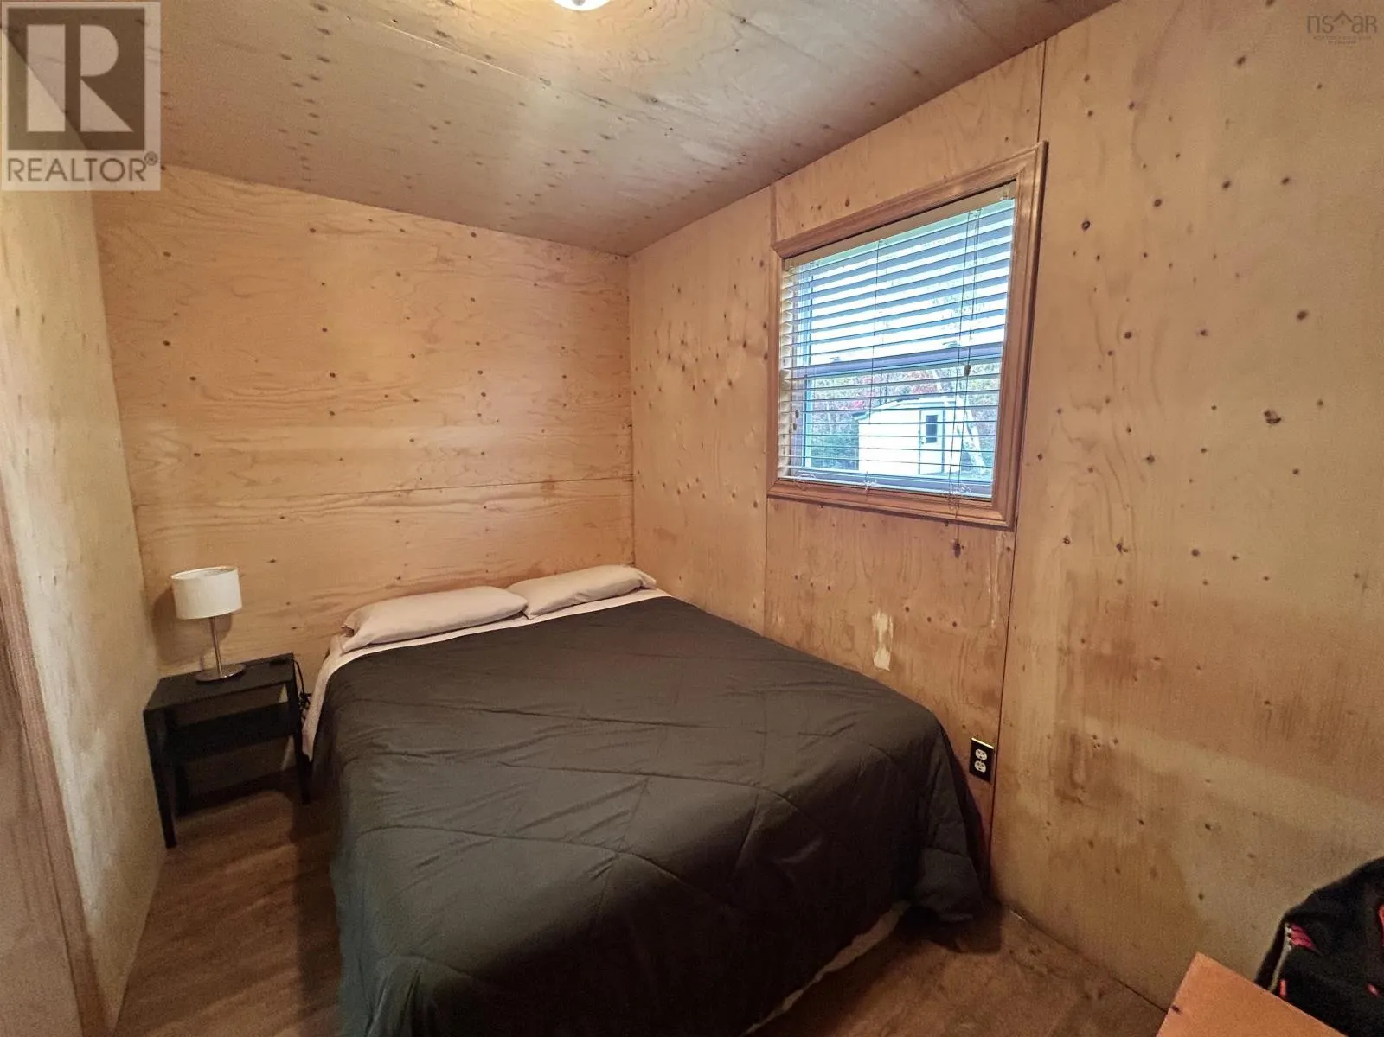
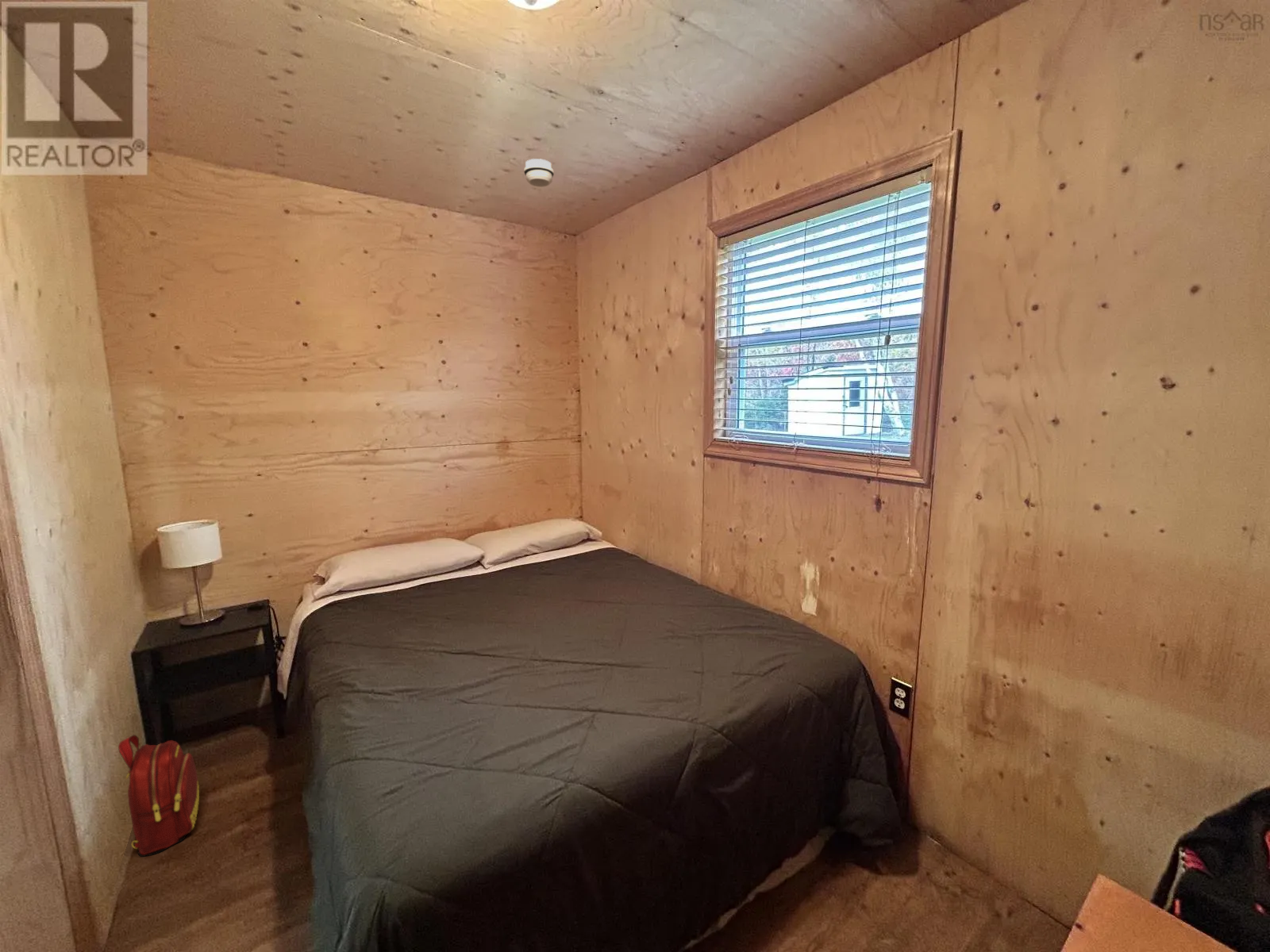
+ smoke detector [523,158,555,188]
+ backpack [117,734,200,858]
